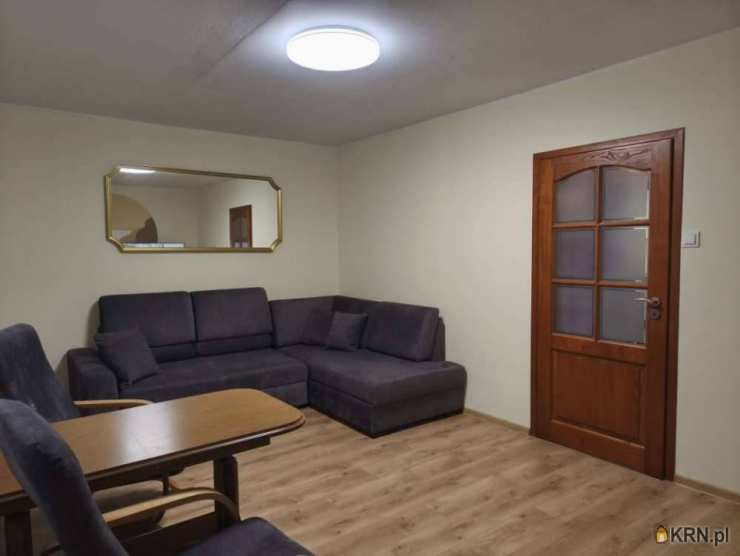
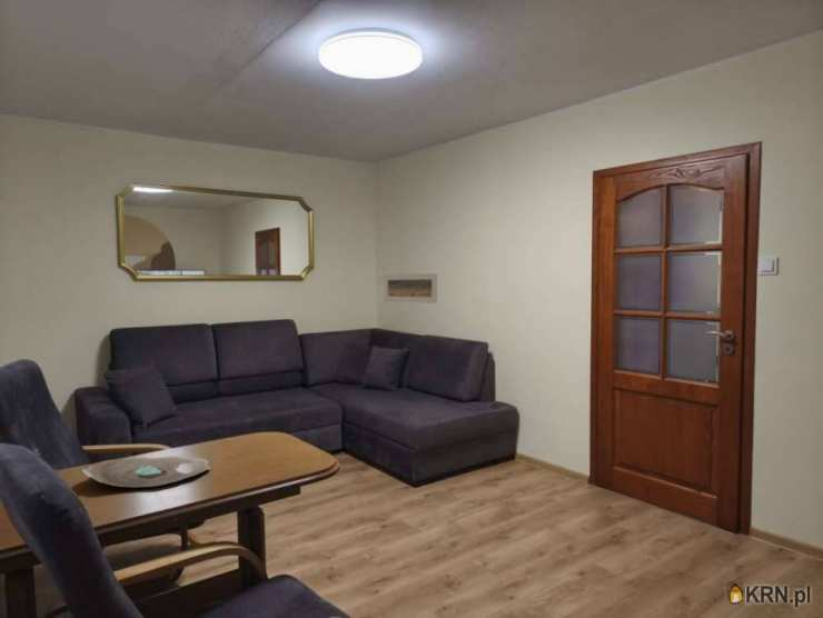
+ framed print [384,272,438,305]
+ decorative bowl [81,455,211,488]
